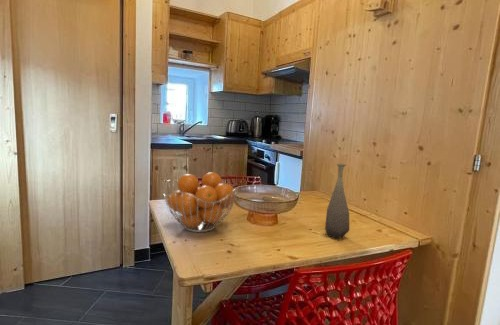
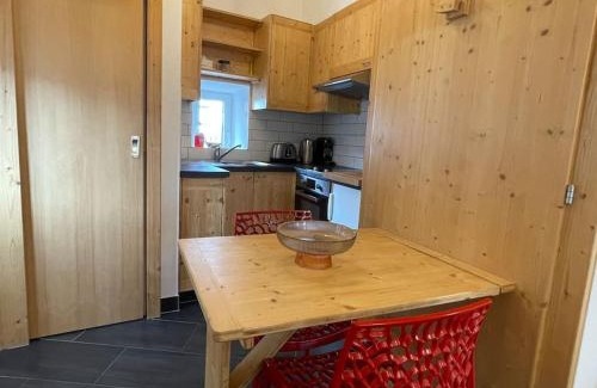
- fruit basket [162,171,239,233]
- bottle [324,162,350,239]
